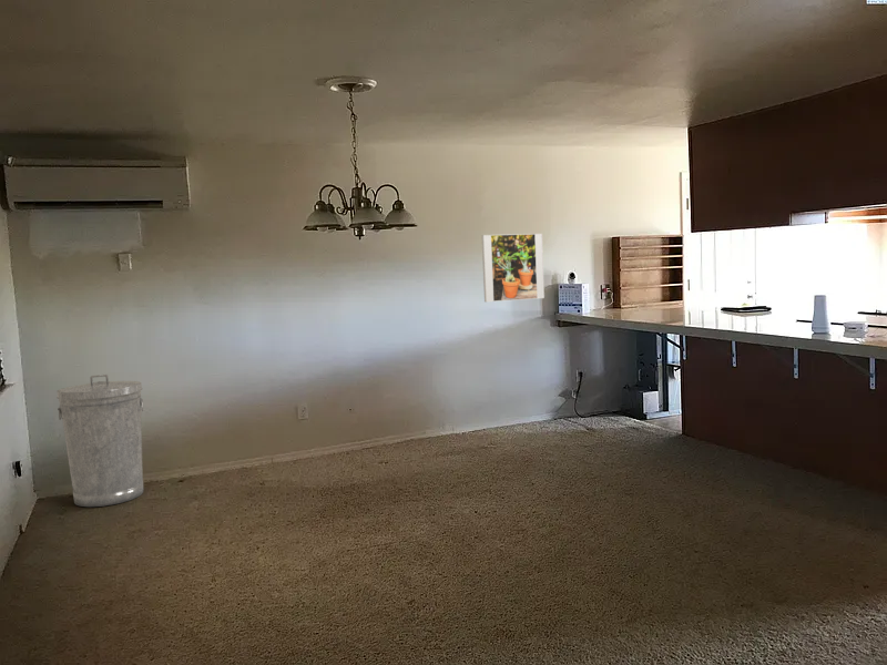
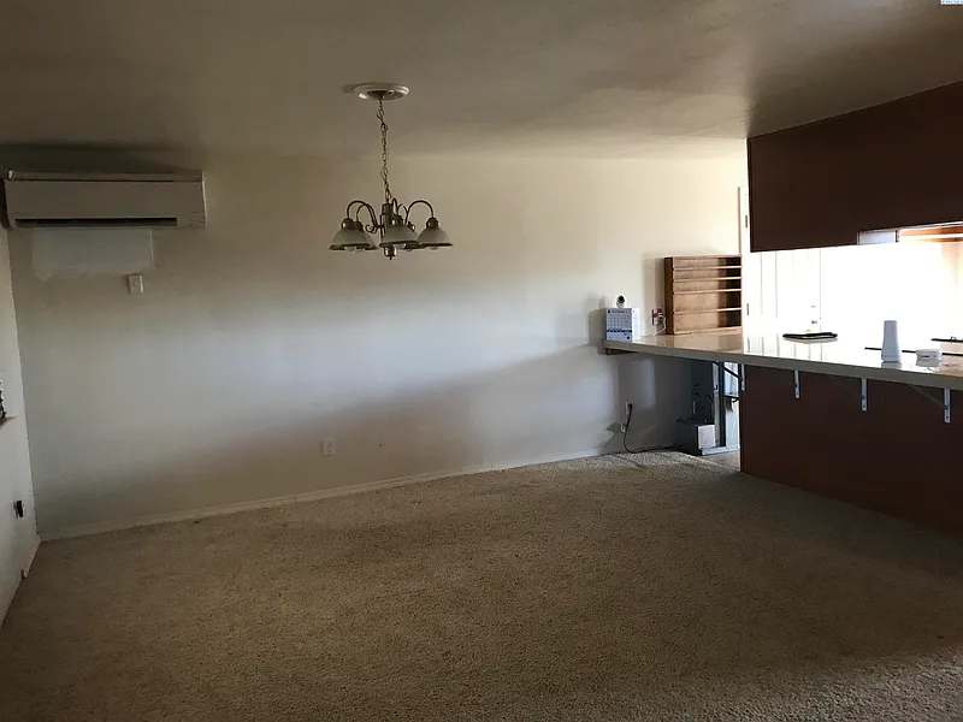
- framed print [481,233,546,303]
- trash can [55,374,144,508]
